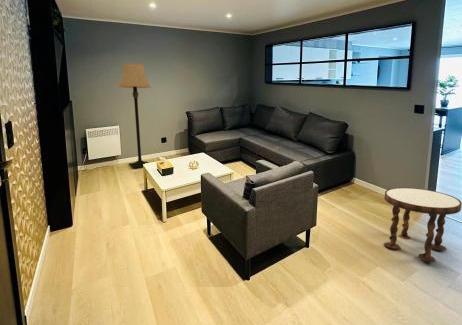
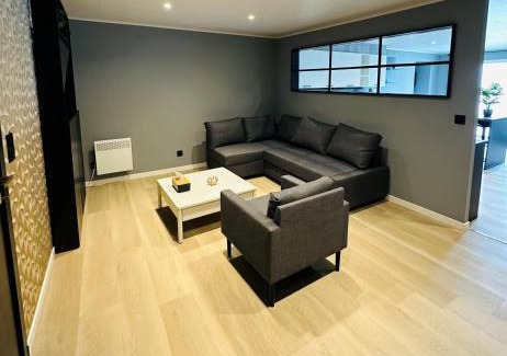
- lamp [117,62,152,169]
- side table [383,187,462,263]
